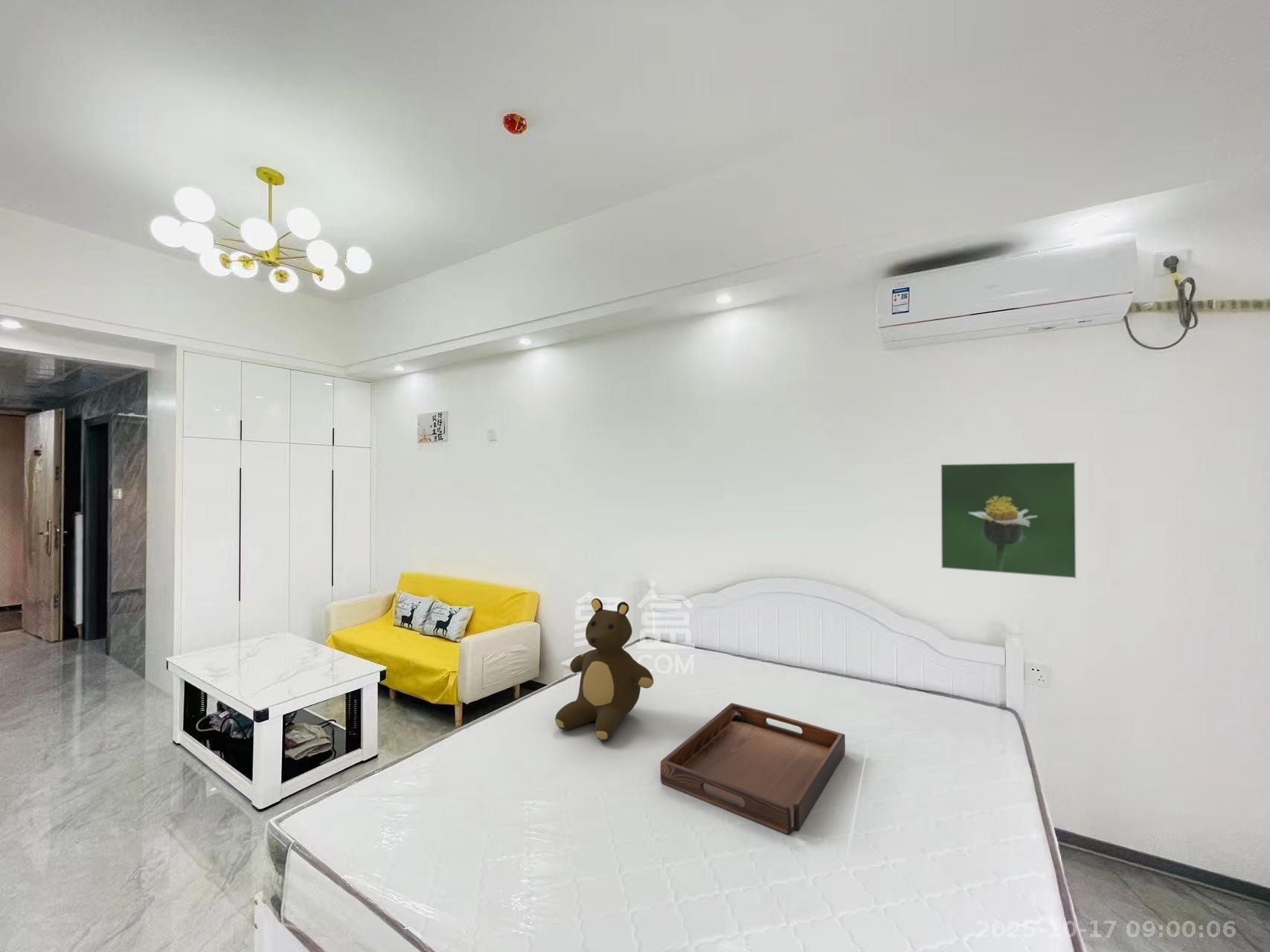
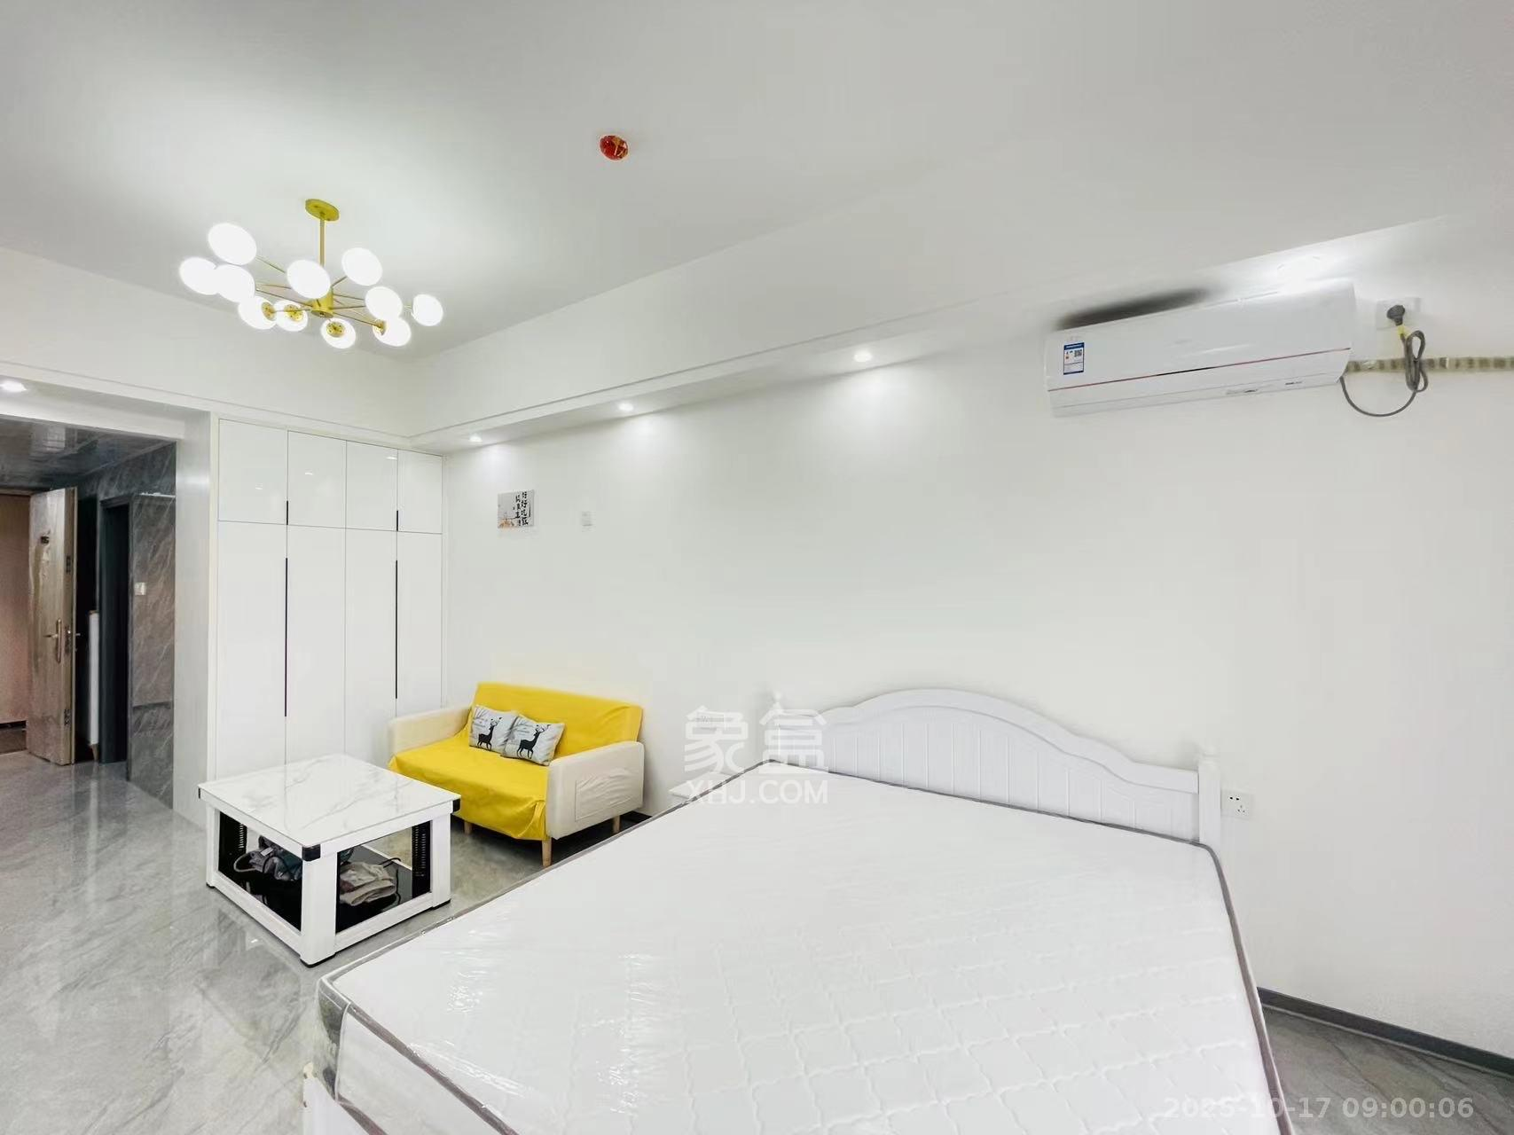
- serving tray [660,702,846,835]
- teddy bear [554,597,654,742]
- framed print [940,461,1077,579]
